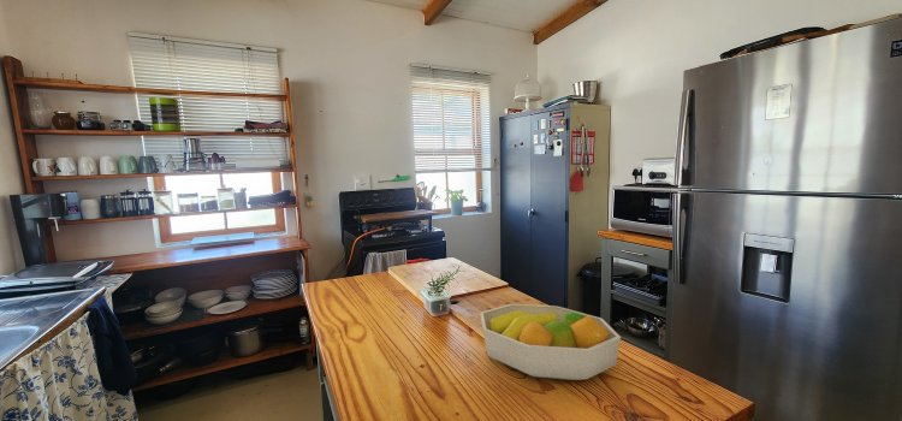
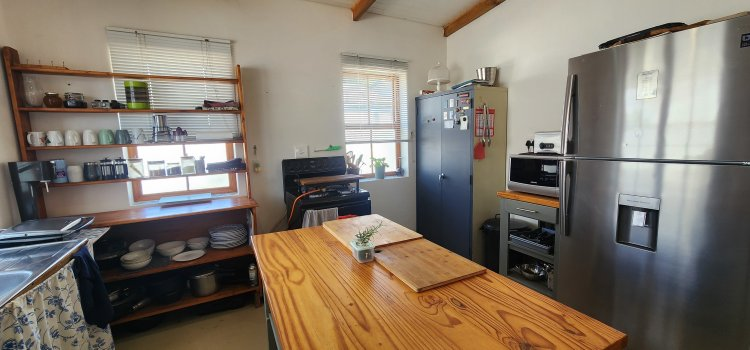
- fruit bowl [479,303,622,381]
